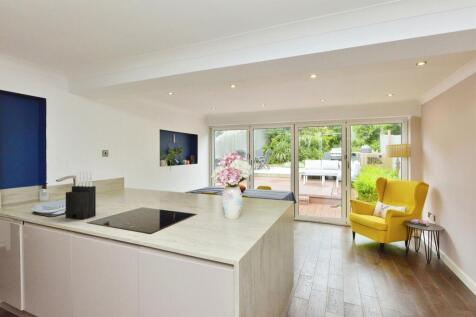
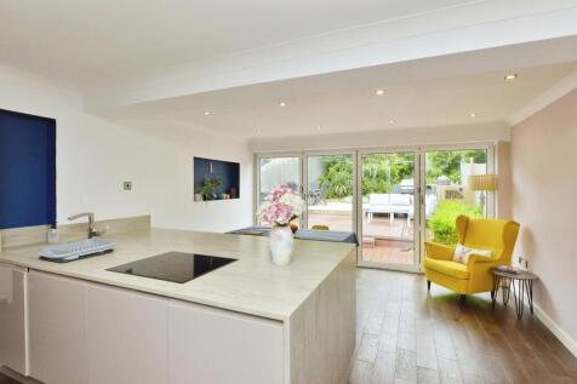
- knife block [65,170,97,220]
